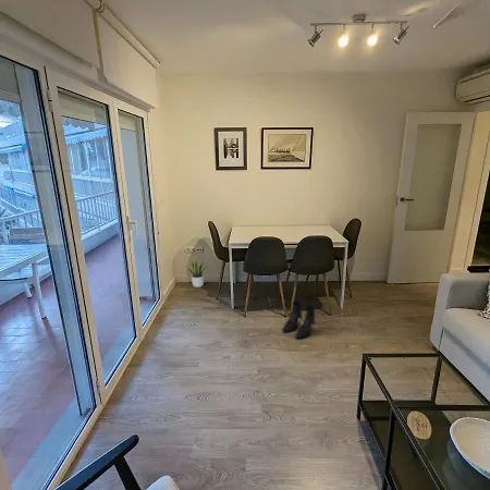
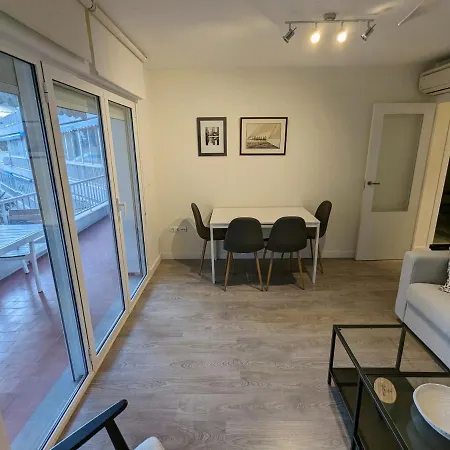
- potted plant [187,259,208,289]
- boots [281,299,317,340]
